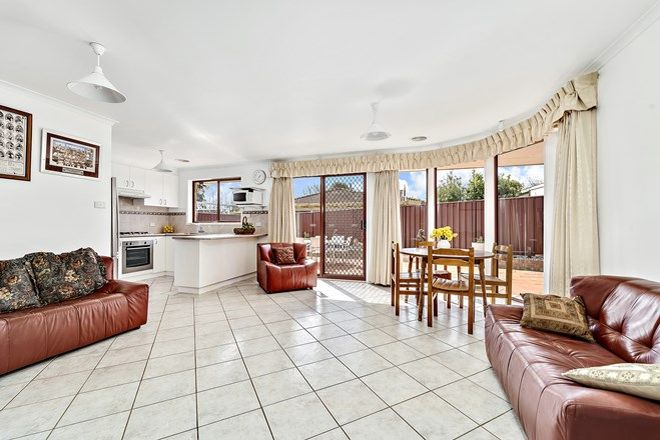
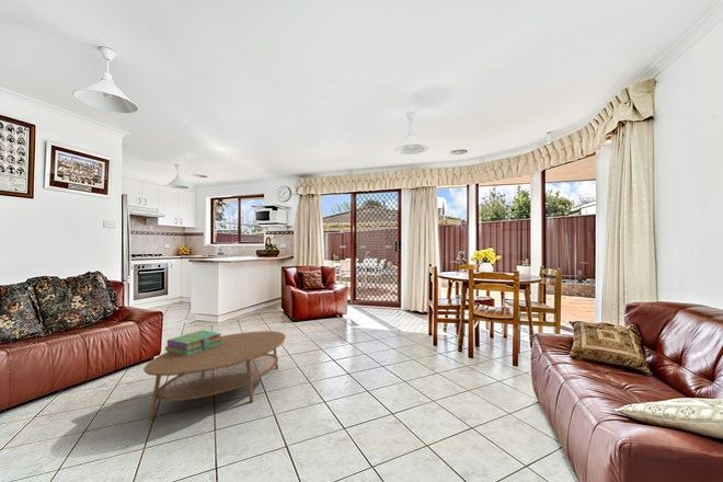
+ coffee table [142,330,287,422]
+ stack of books [164,329,223,356]
